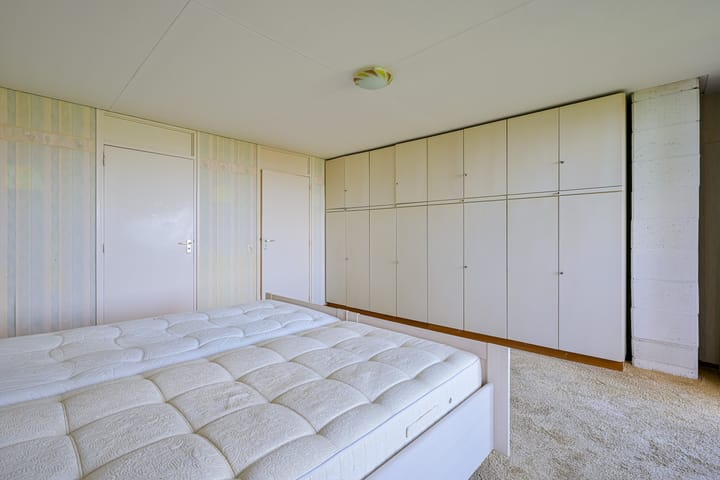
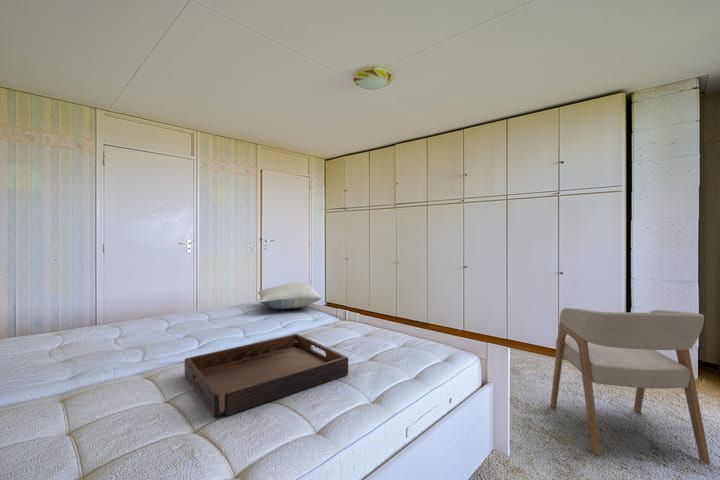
+ serving tray [183,333,349,418]
+ pillow [257,282,322,310]
+ armchair [550,307,711,465]
